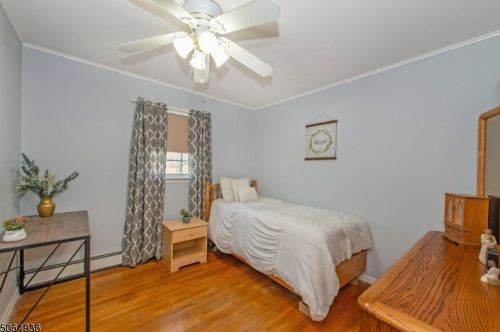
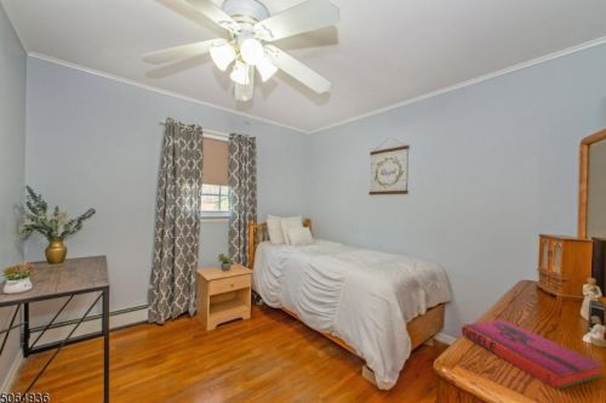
+ hardback book [461,318,605,391]
